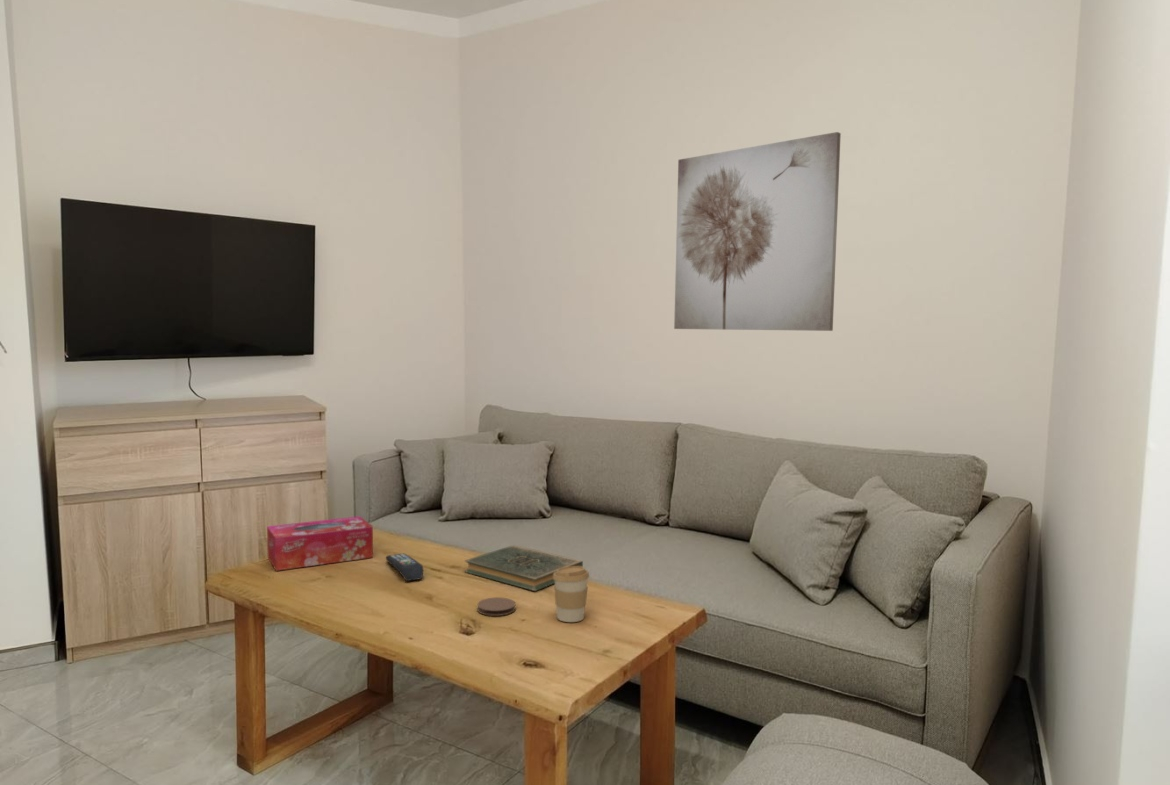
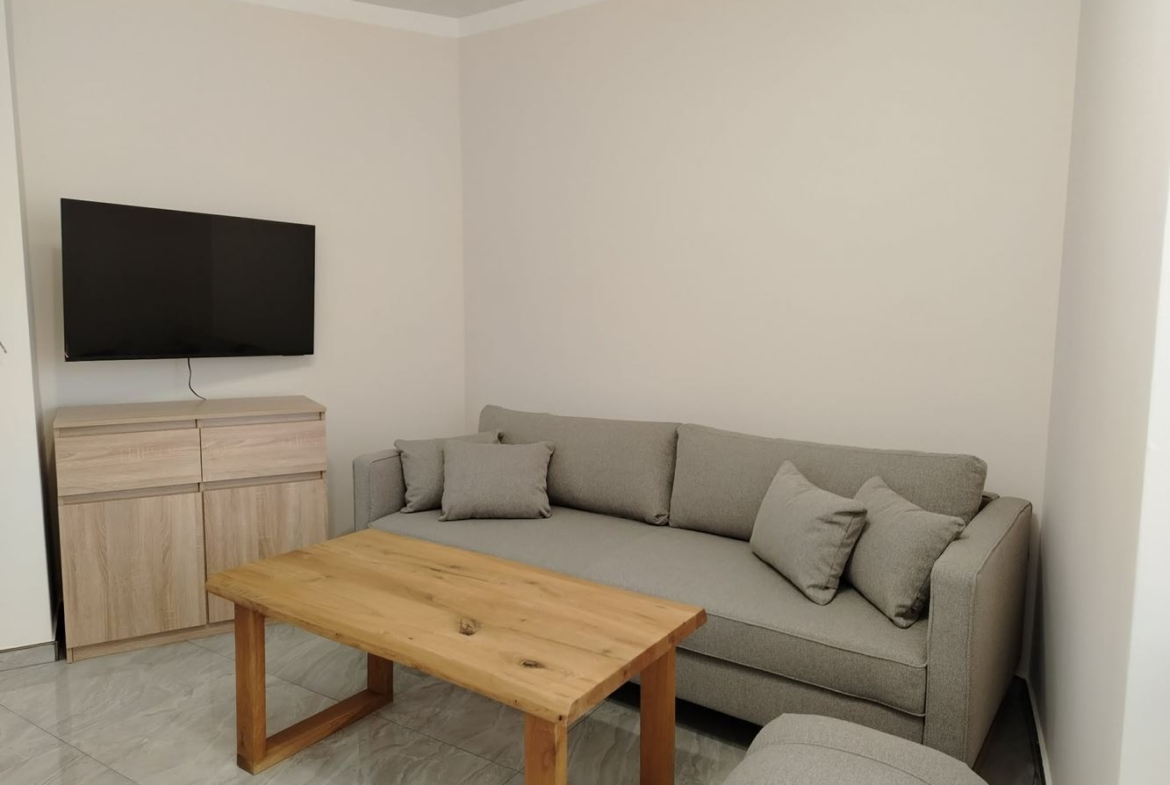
- tissue box [266,515,374,571]
- book [463,544,584,592]
- wall art [673,131,842,332]
- remote control [385,553,424,582]
- coffee cup [553,566,590,623]
- coaster [477,596,516,617]
